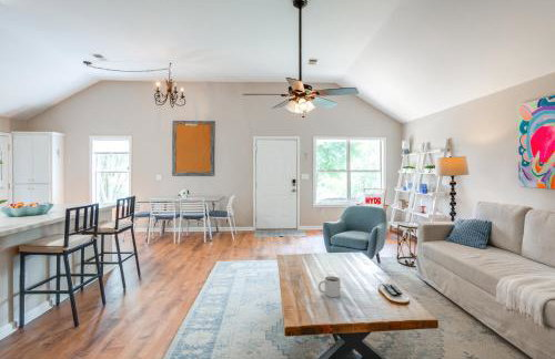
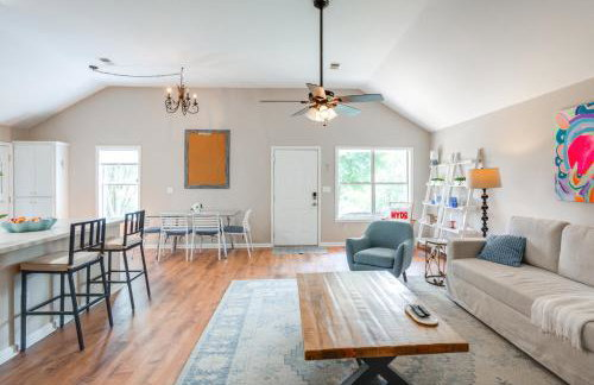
- mug [317,275,342,298]
